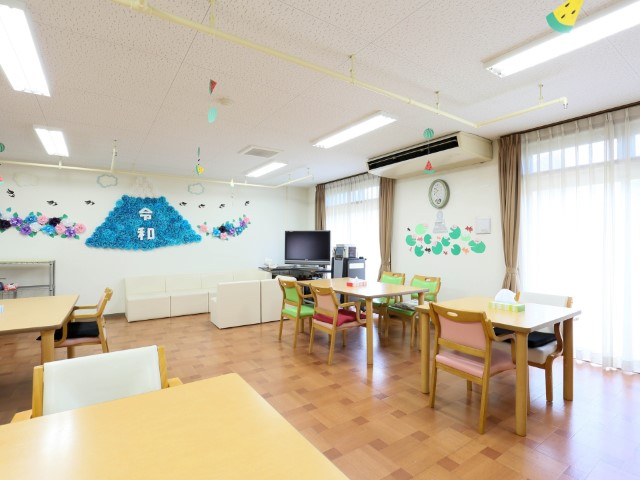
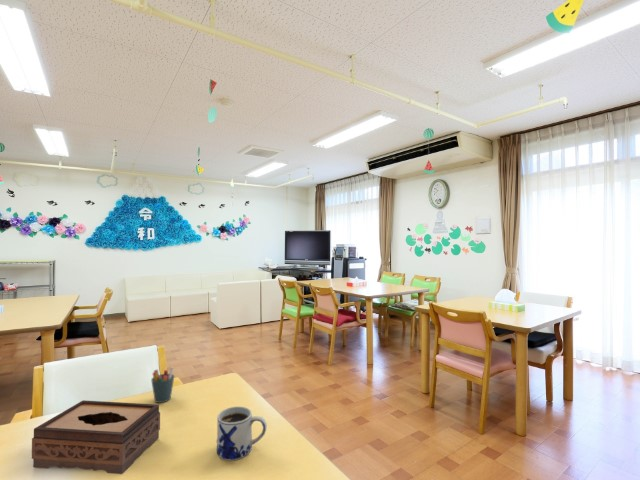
+ pen holder [150,366,175,404]
+ tissue box [31,399,161,475]
+ mug [216,406,268,461]
